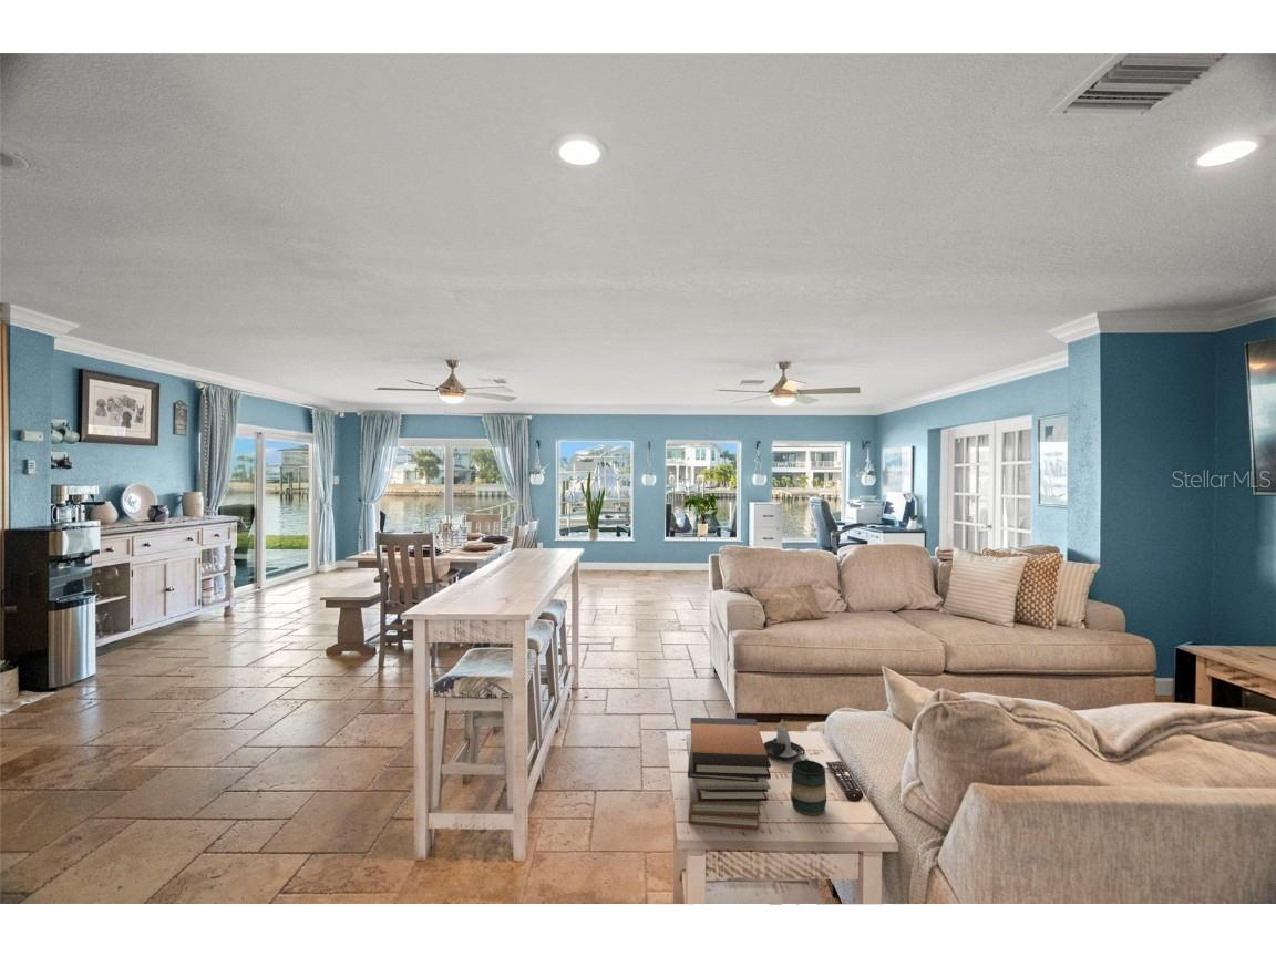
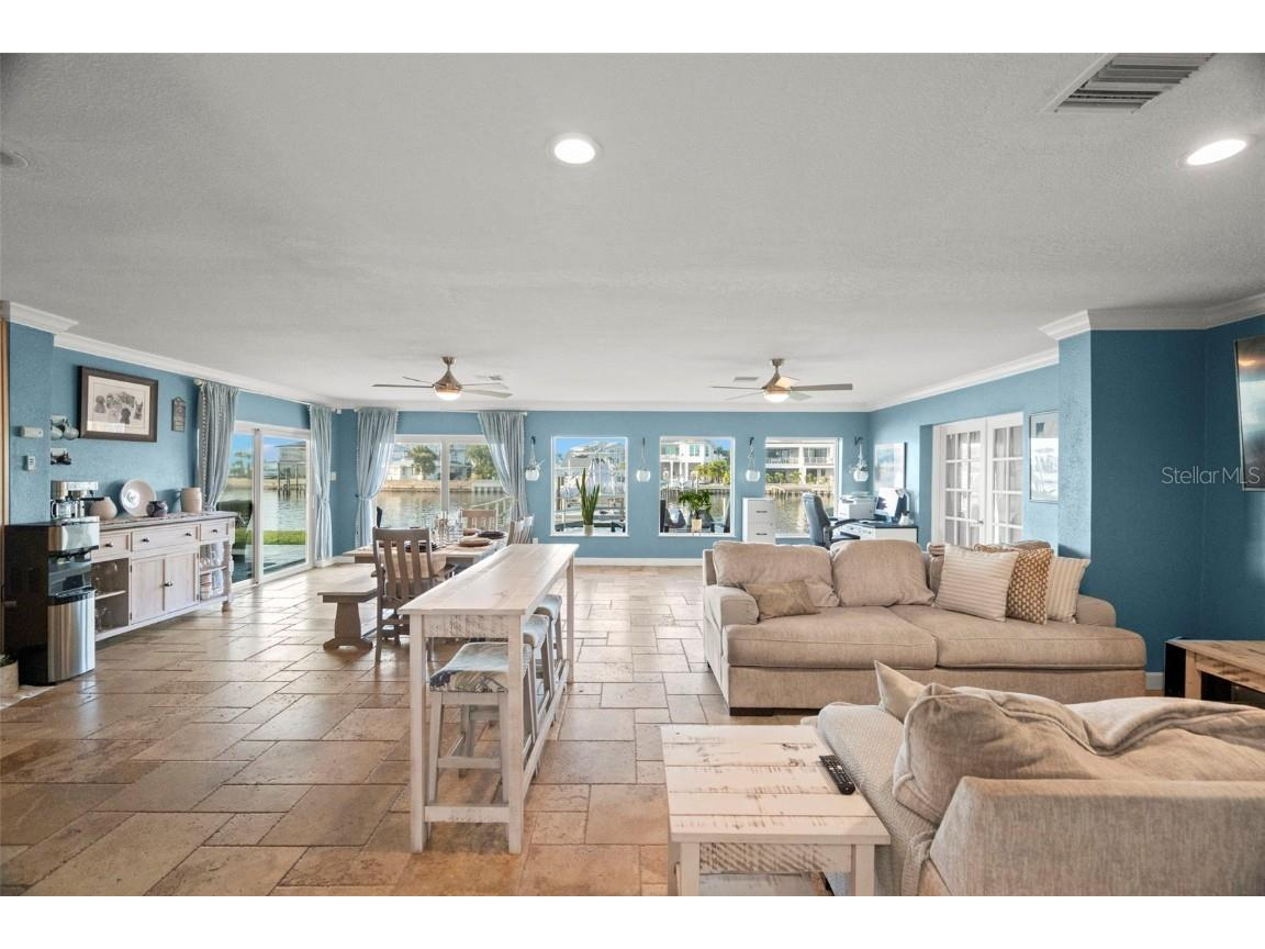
- book stack [685,717,772,830]
- mug [790,757,827,816]
- candle [763,719,806,762]
